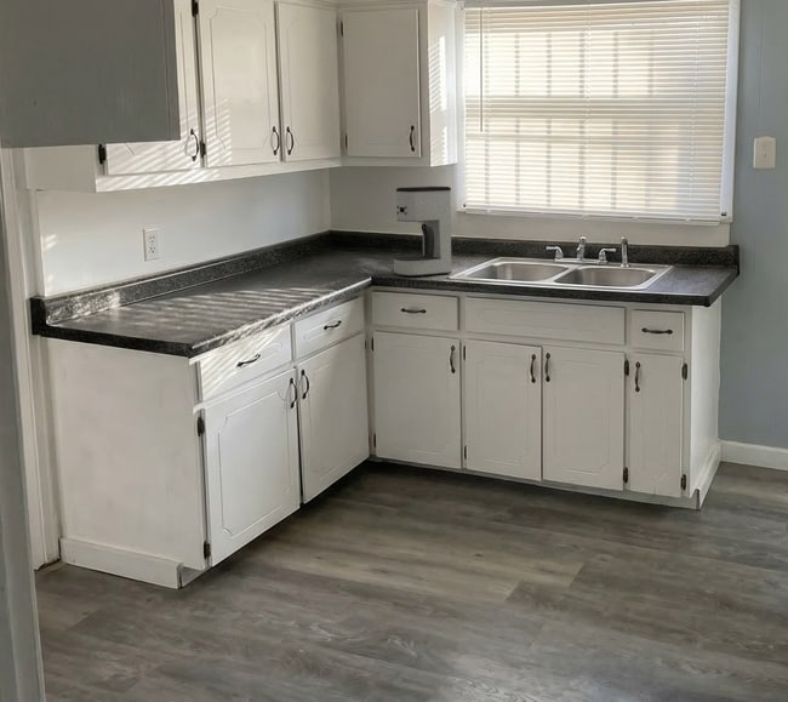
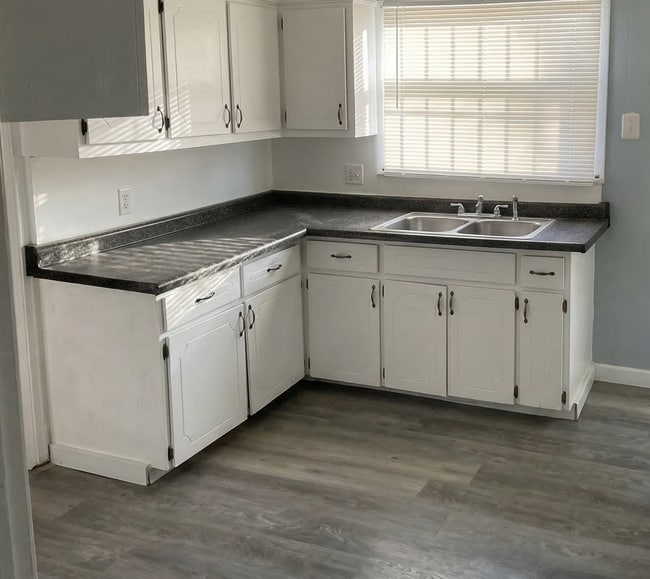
- coffee maker [393,186,452,278]
